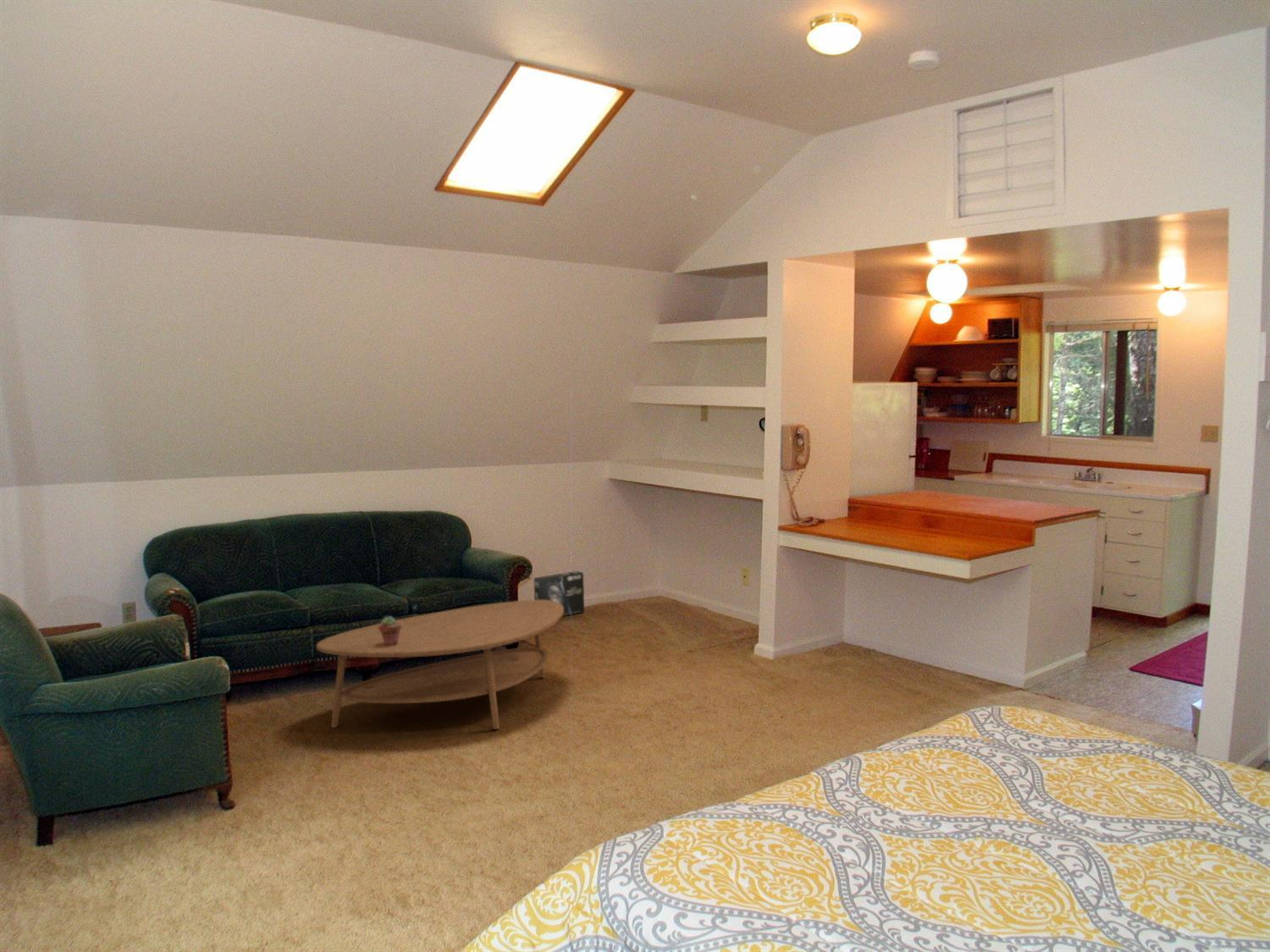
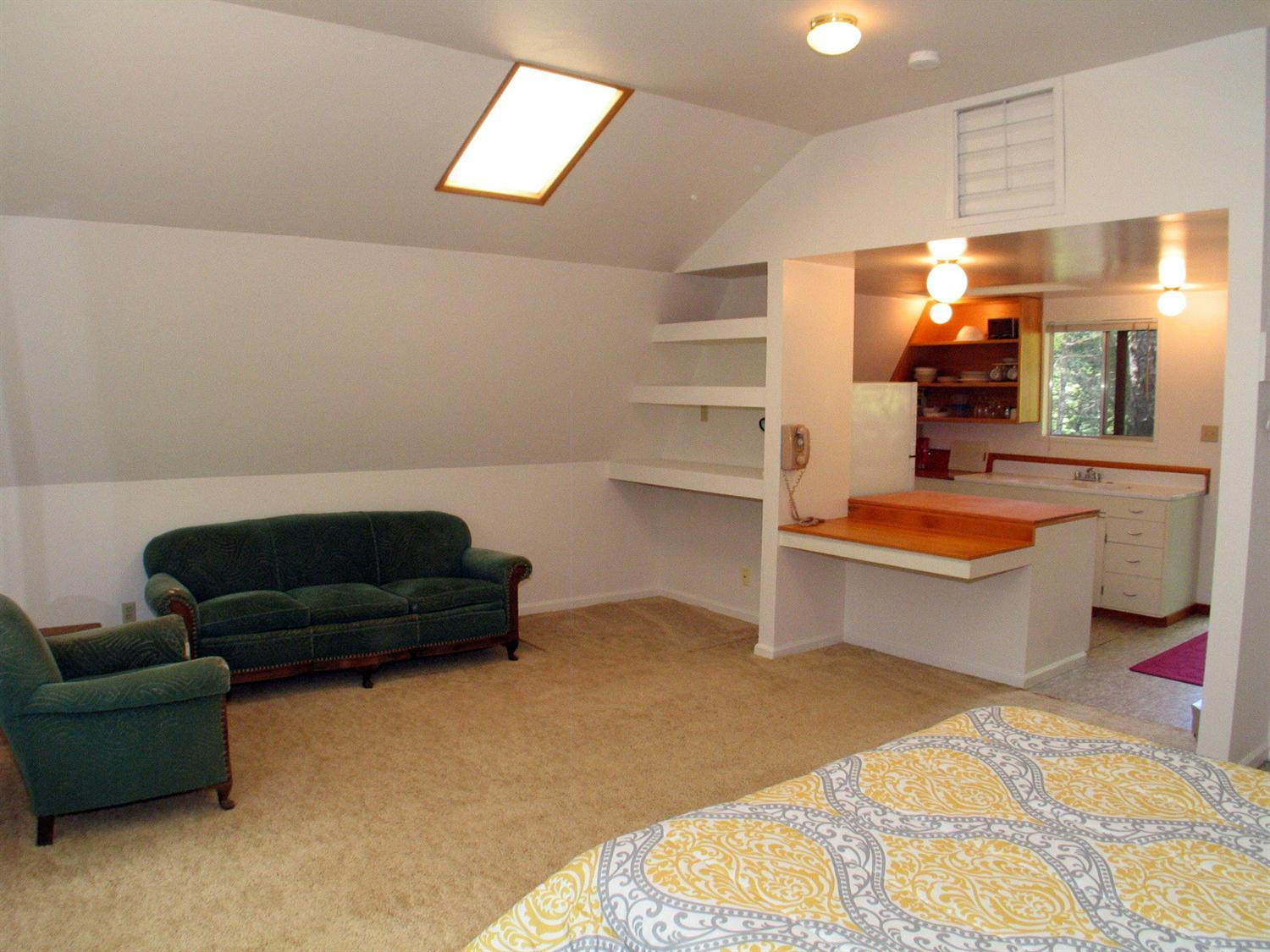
- box [533,570,585,618]
- potted succulent [379,615,401,646]
- coffee table [316,599,563,730]
